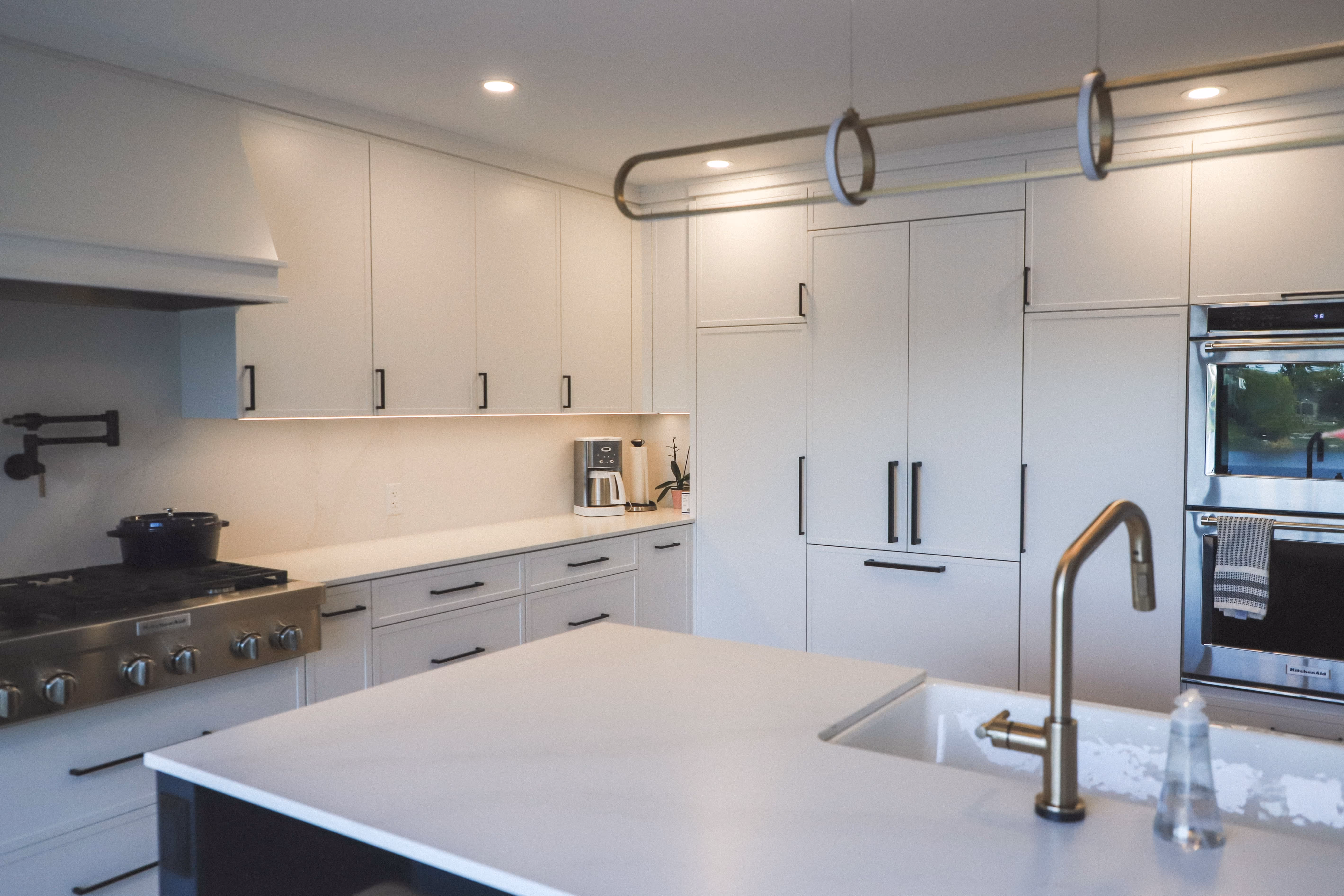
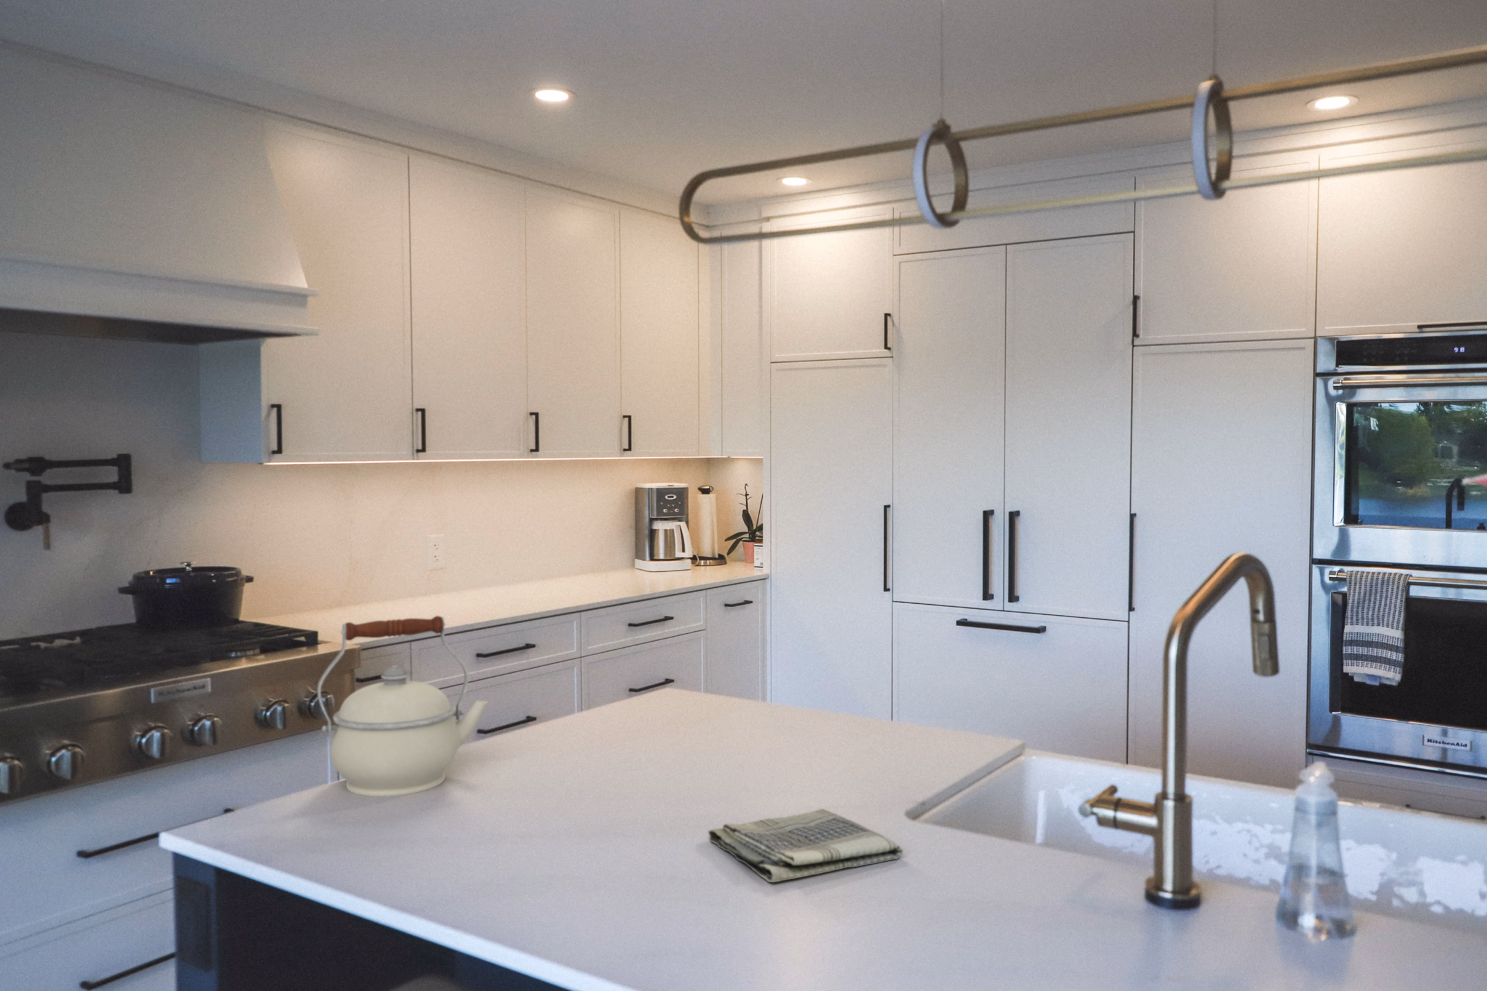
+ kettle [316,615,488,796]
+ dish towel [708,809,903,883]
